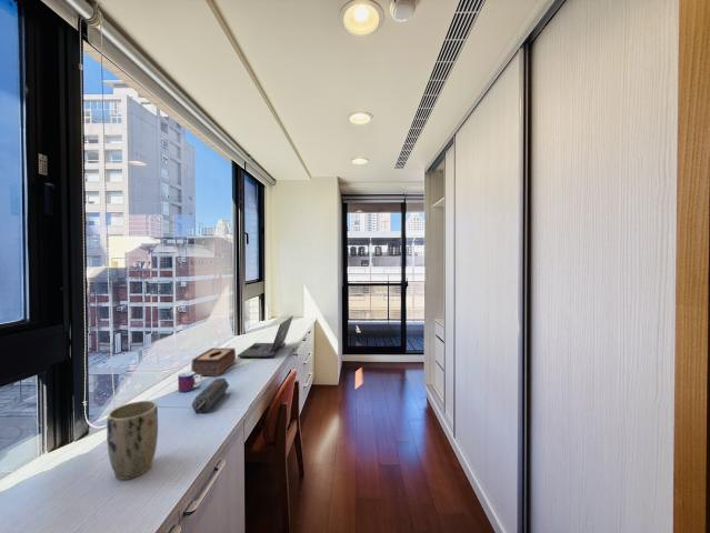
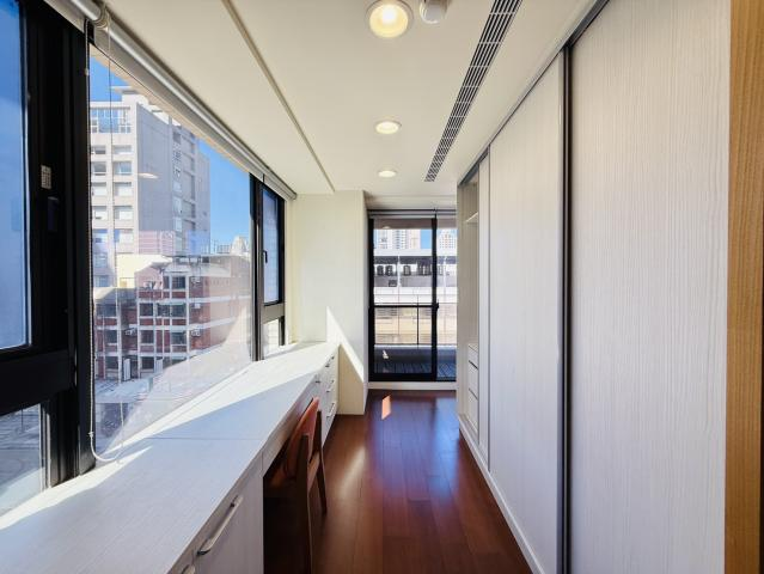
- plant pot [106,400,159,481]
- tissue box [190,348,237,378]
- mug [177,371,203,393]
- laptop [236,314,294,359]
- speaker [190,378,230,414]
